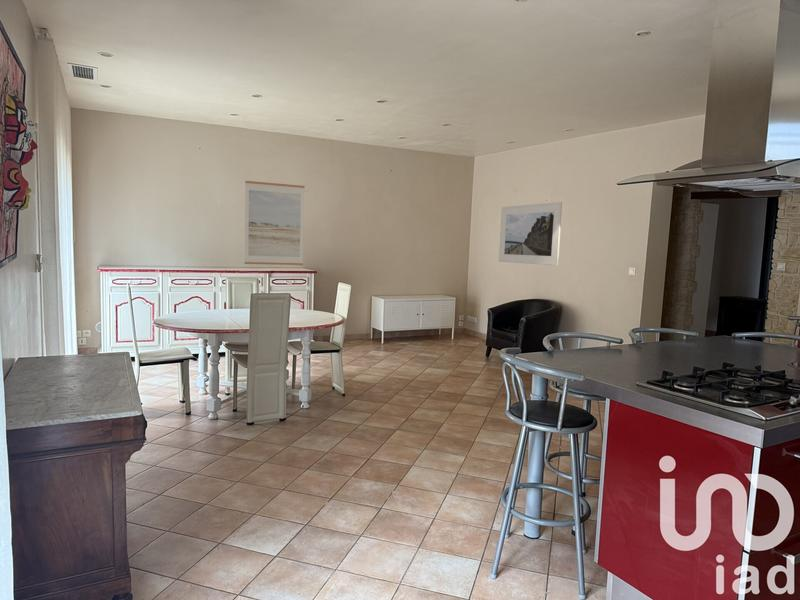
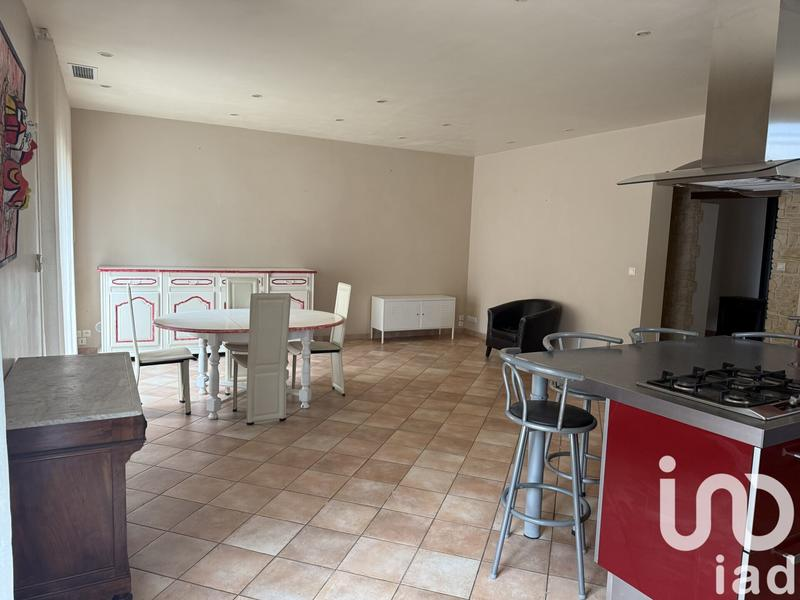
- wall art [244,180,305,266]
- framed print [498,201,563,267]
